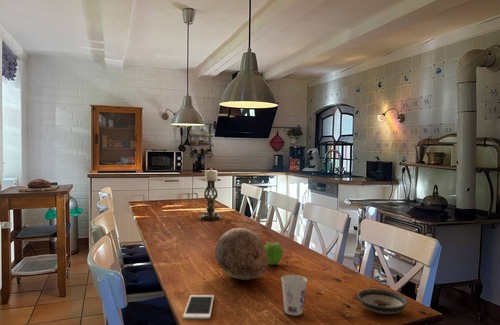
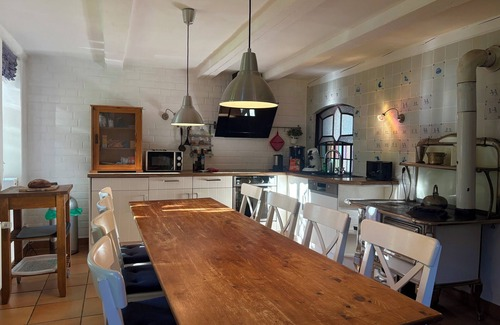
- cup [280,274,308,316]
- cell phone [182,294,215,320]
- saucer [356,288,409,315]
- decorative egg [214,227,269,281]
- fruit [264,240,284,266]
- candle holder [199,168,222,221]
